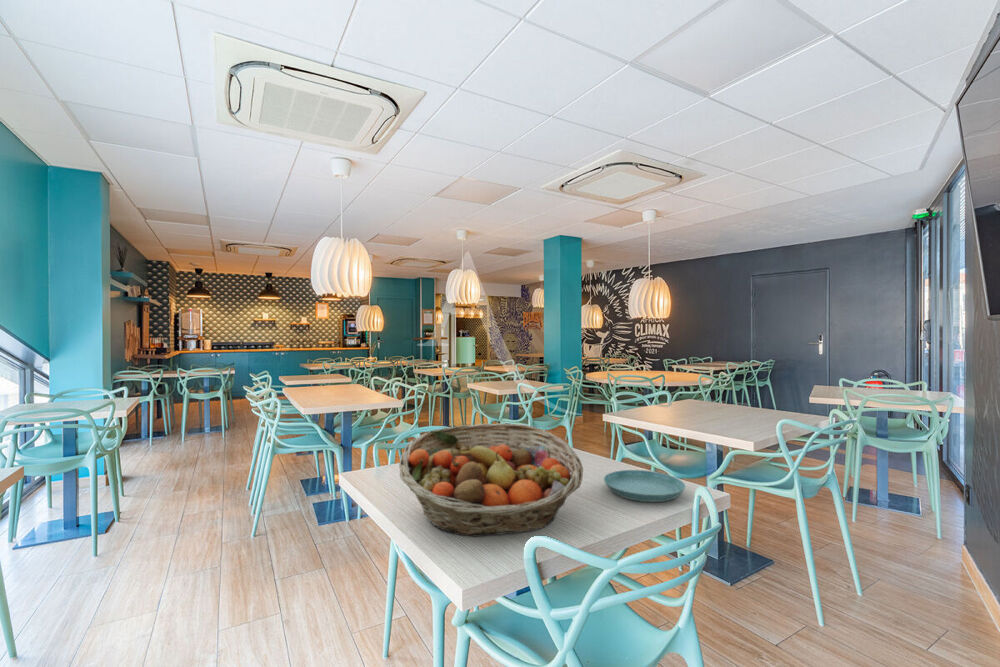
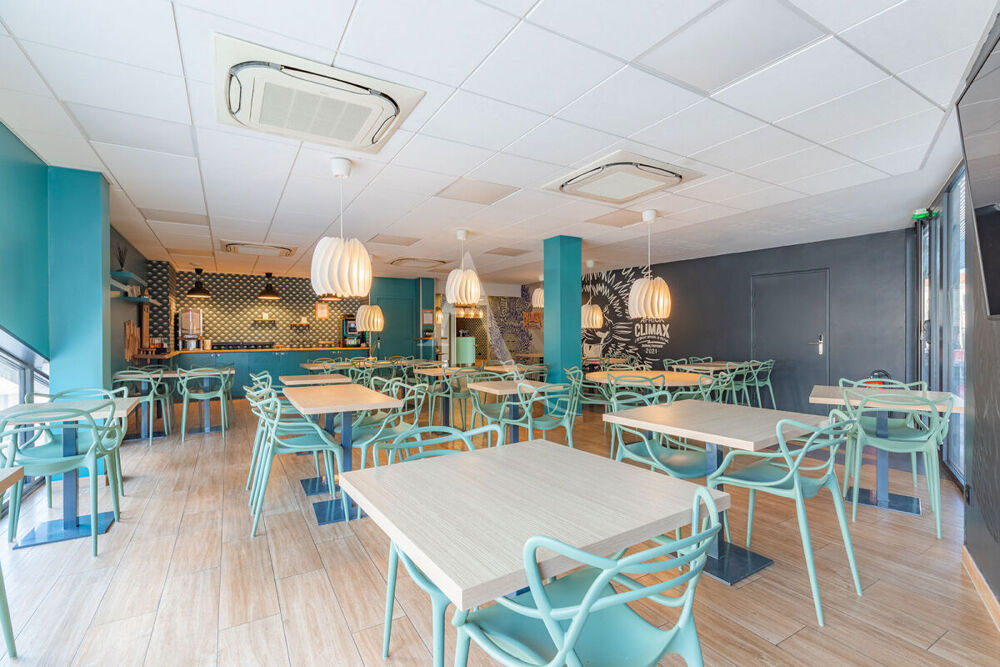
- saucer [603,469,686,503]
- fruit basket [398,422,584,537]
